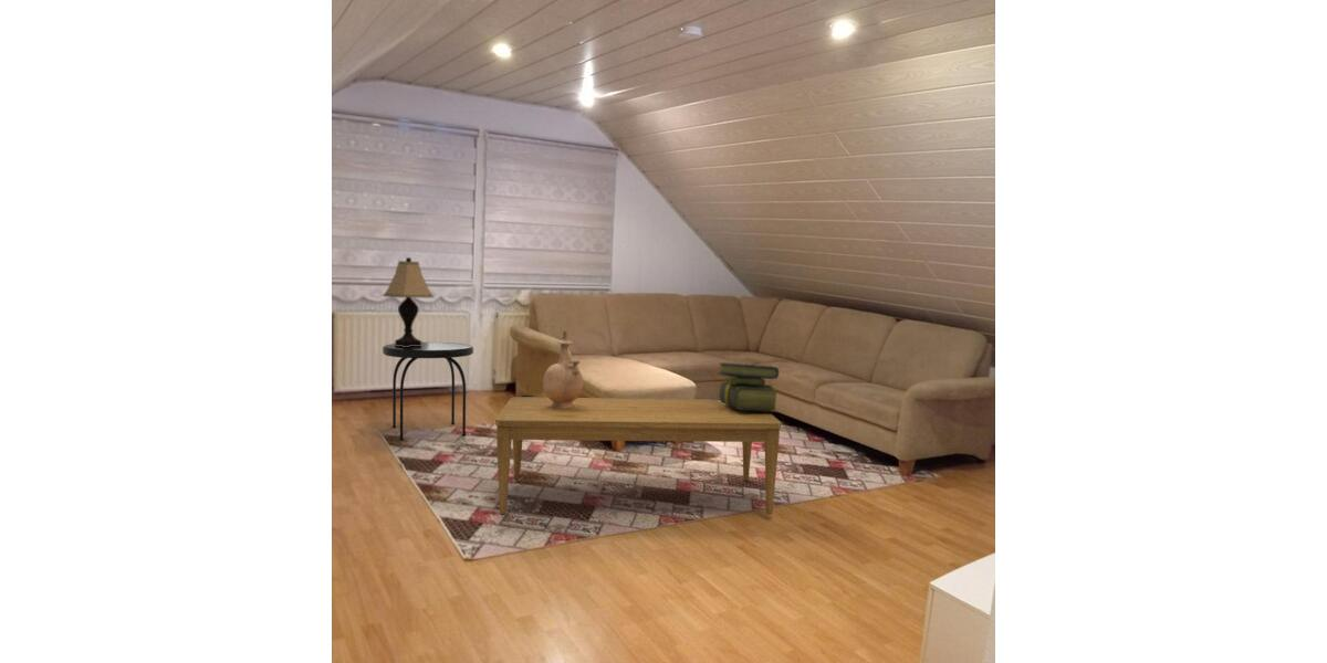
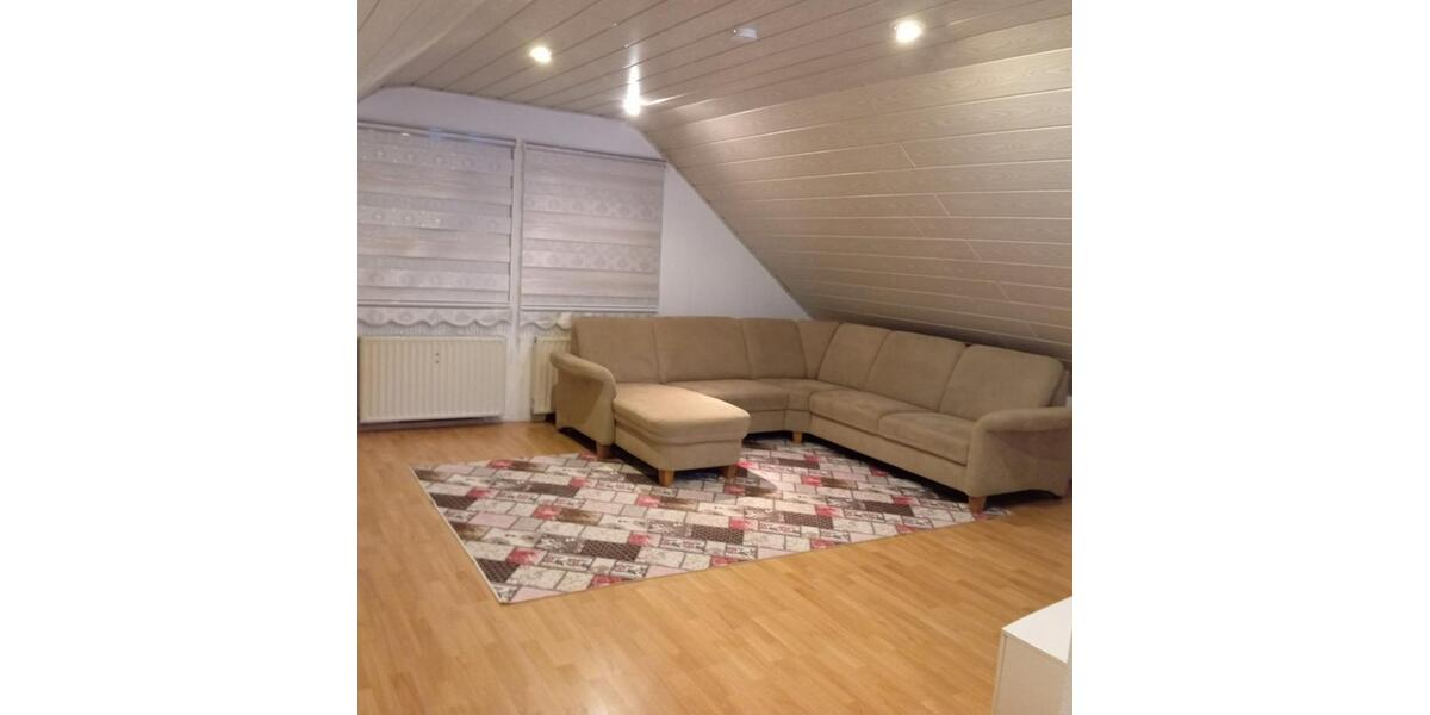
- side table [382,341,474,442]
- coffee table [494,396,782,515]
- stack of books [718,361,781,412]
- lamp [382,256,435,347]
- vase [542,329,584,409]
